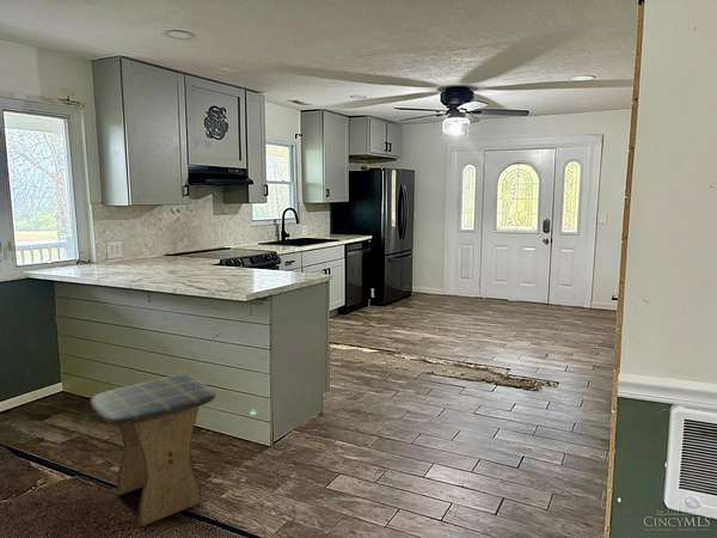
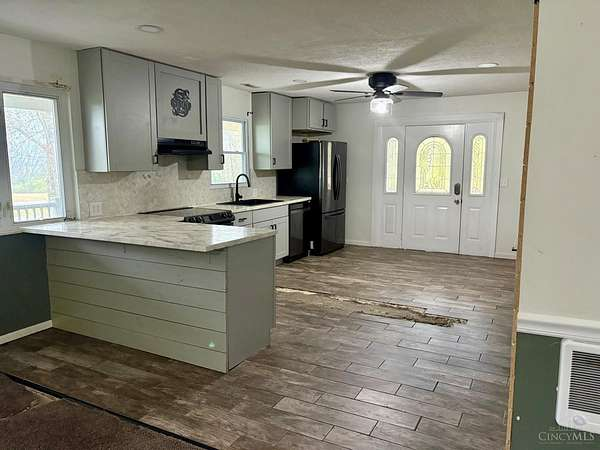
- stool [90,374,216,528]
